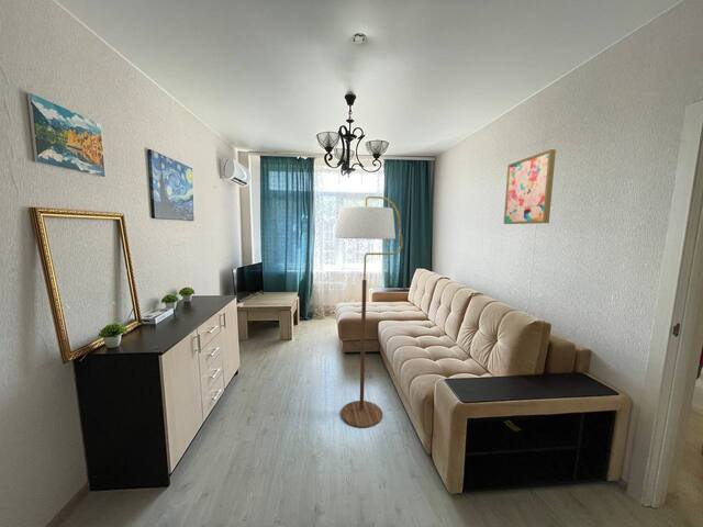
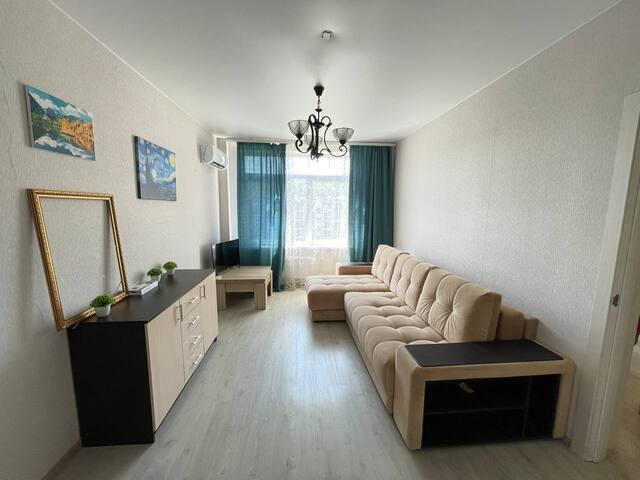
- wall art [503,148,557,225]
- floor lamp [334,195,403,428]
